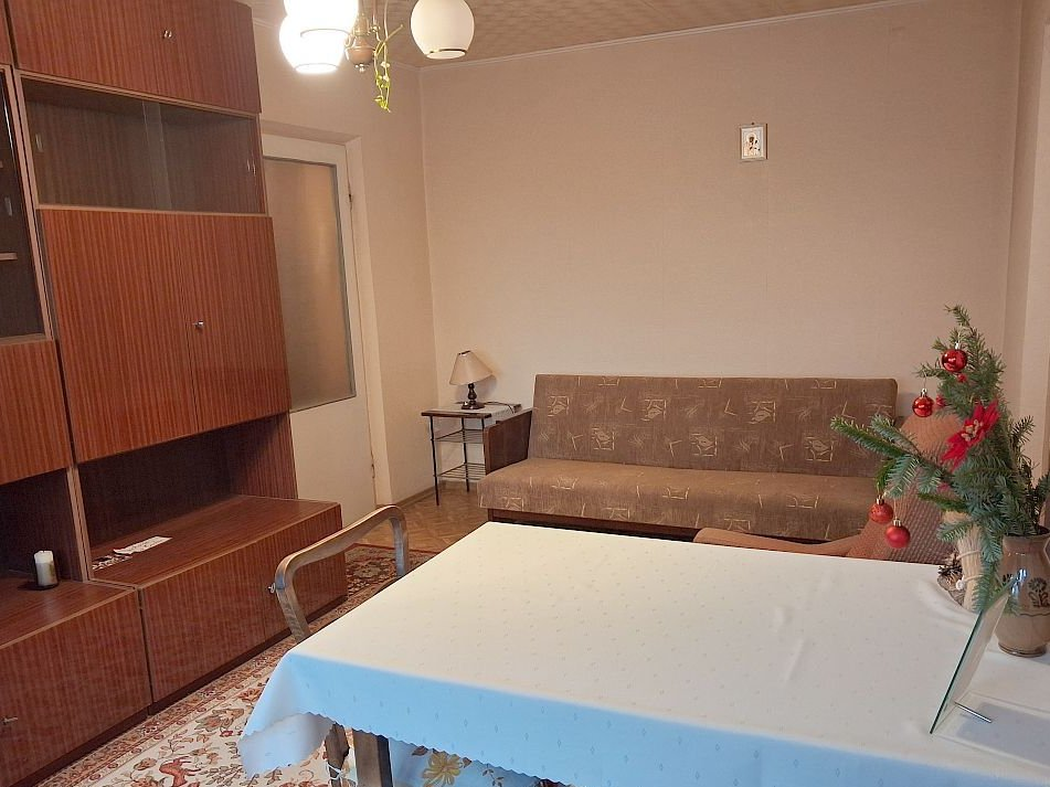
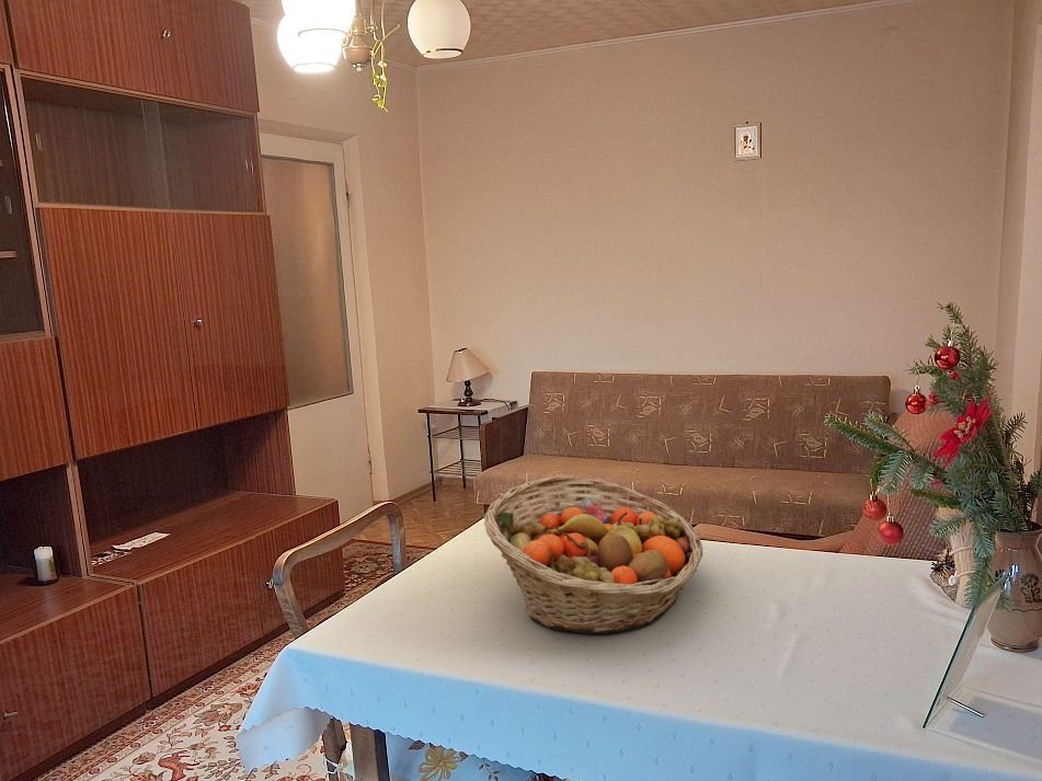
+ fruit basket [483,475,703,634]
